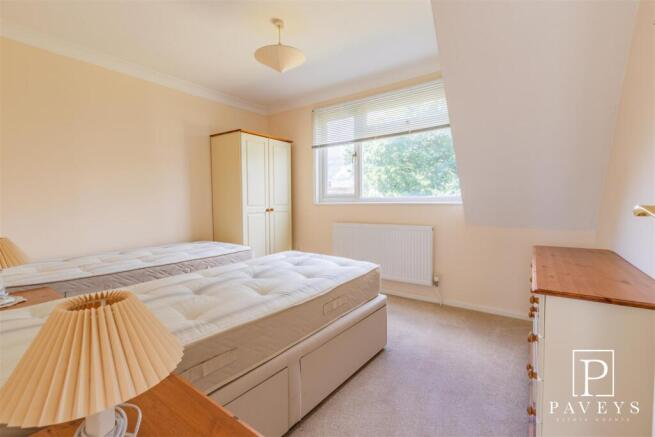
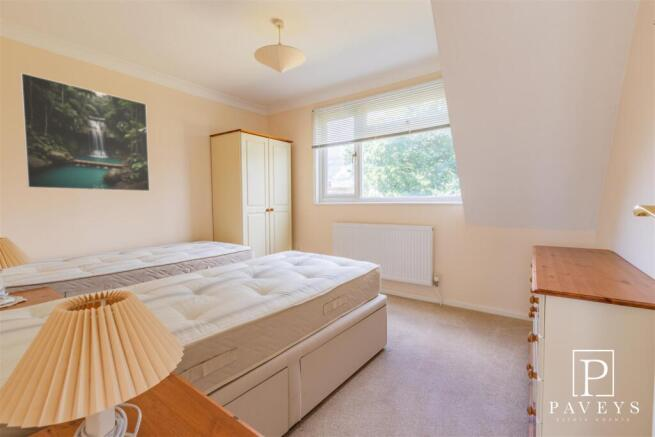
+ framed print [20,72,151,192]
